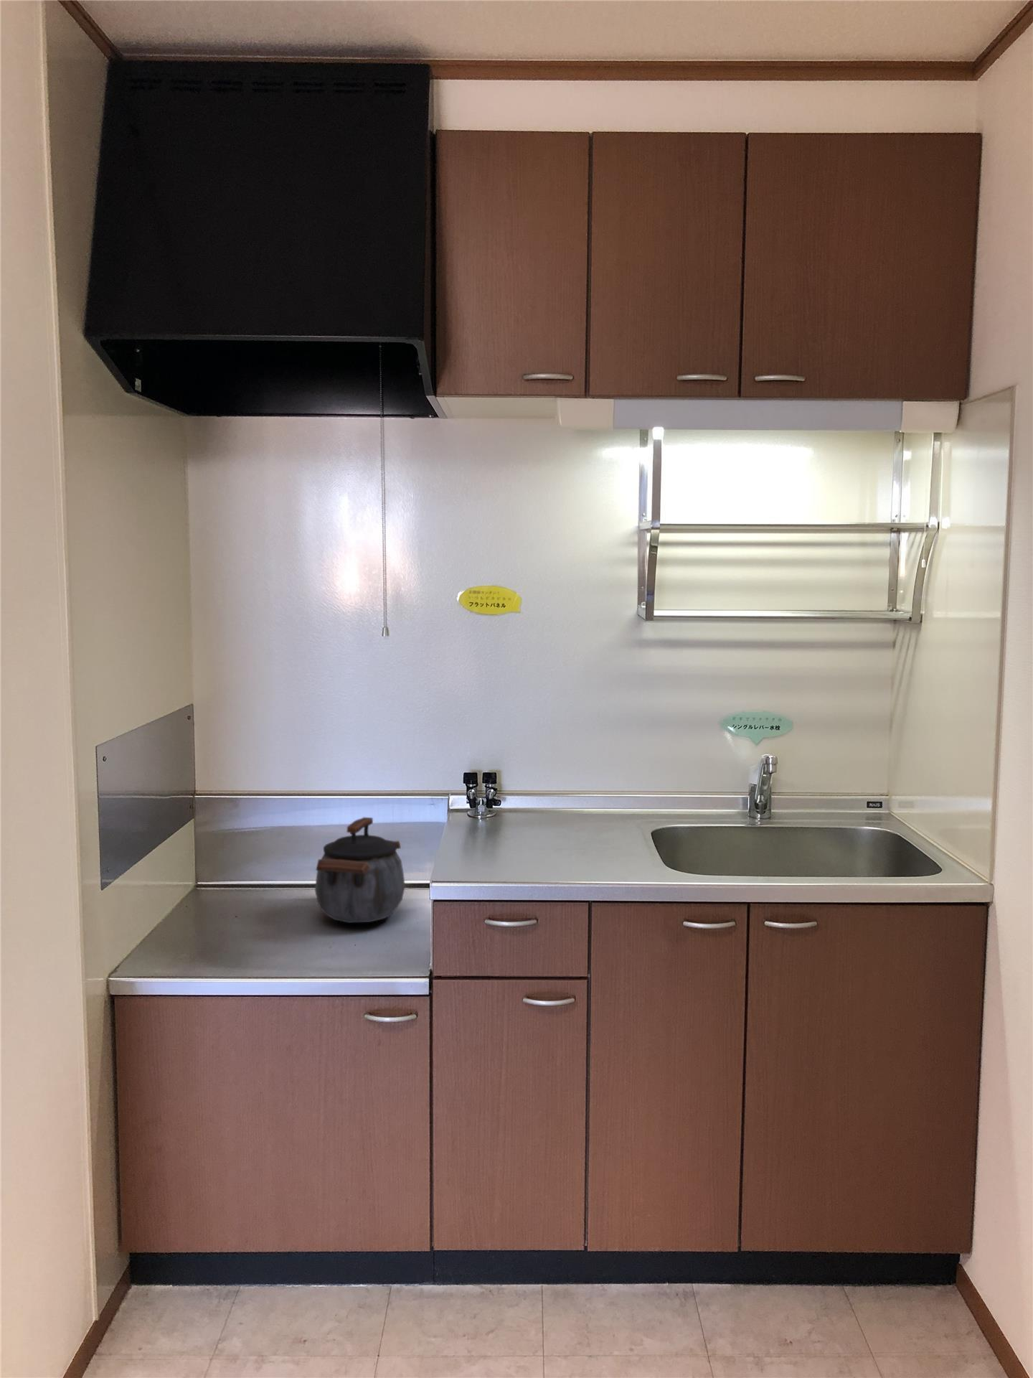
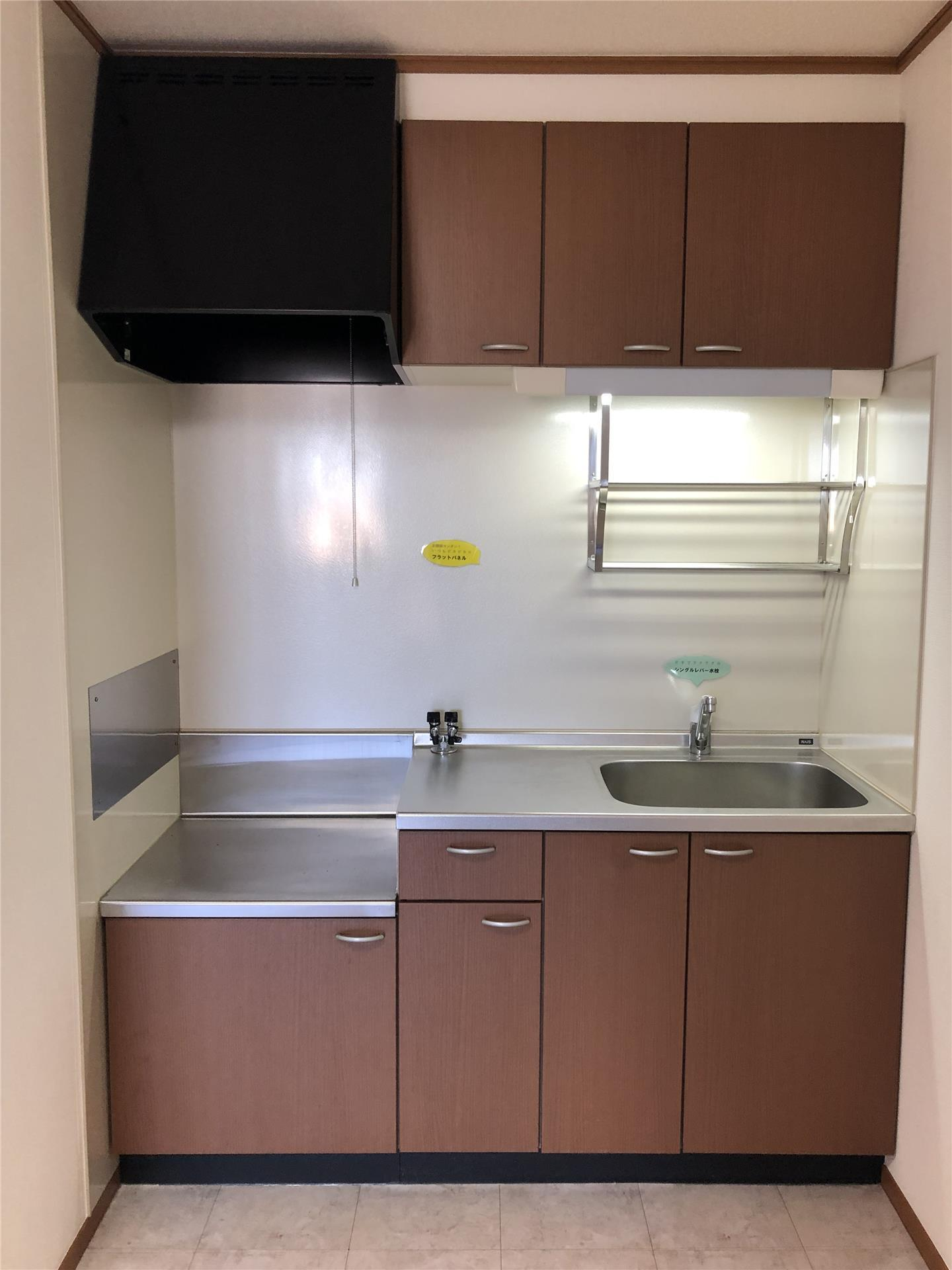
- kettle [315,817,406,923]
